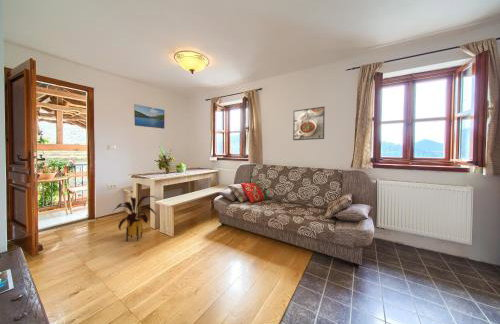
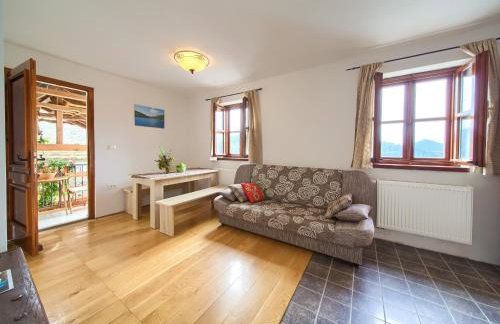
- house plant [112,195,159,242]
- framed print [292,106,326,141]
